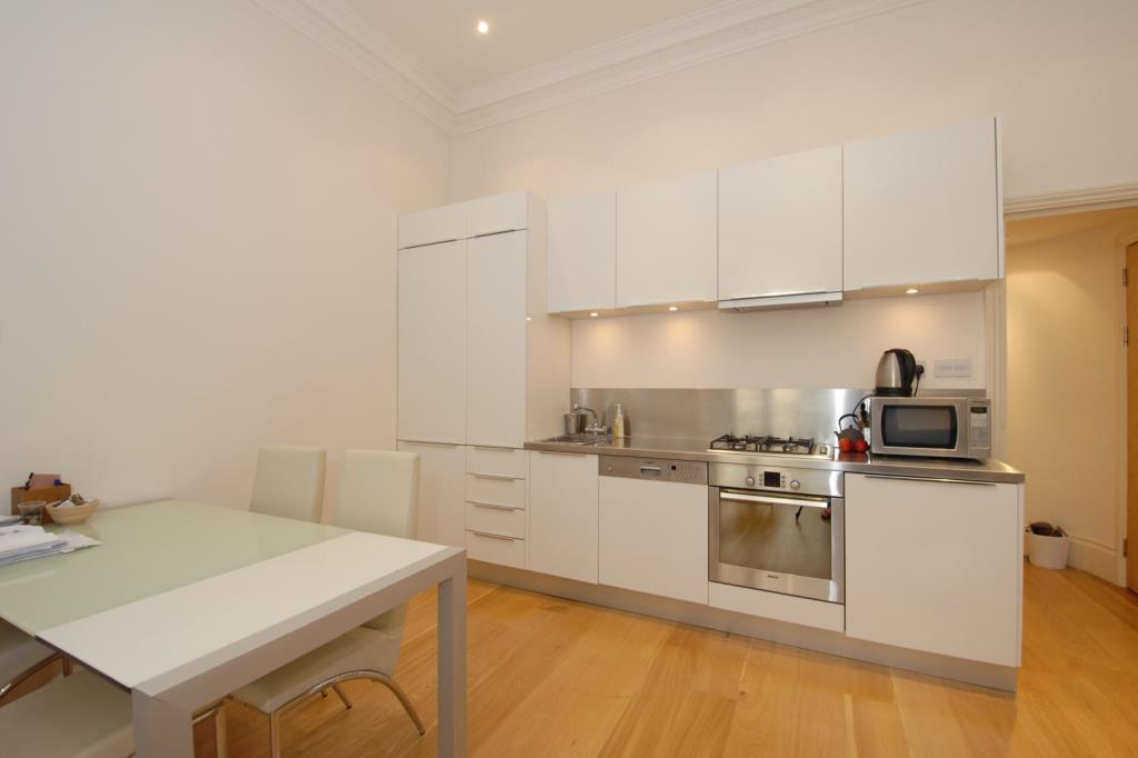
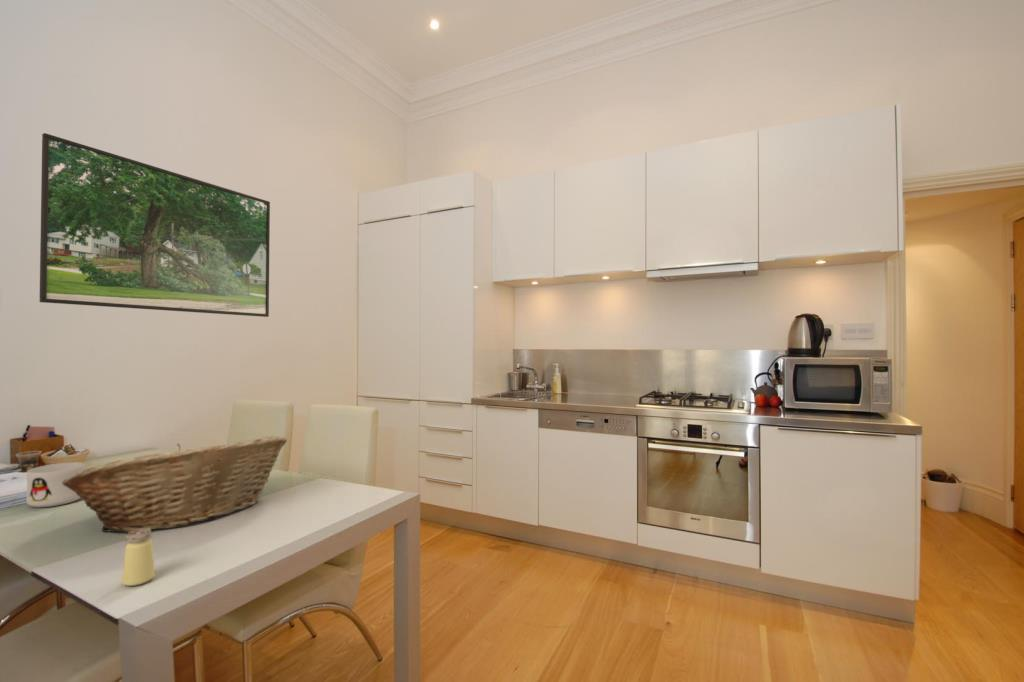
+ fruit basket [62,435,288,533]
+ mug [25,461,86,508]
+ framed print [39,132,271,318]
+ saltshaker [121,528,156,587]
